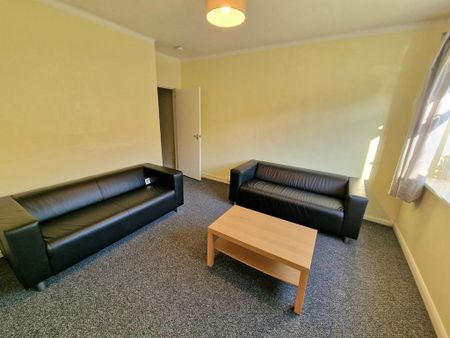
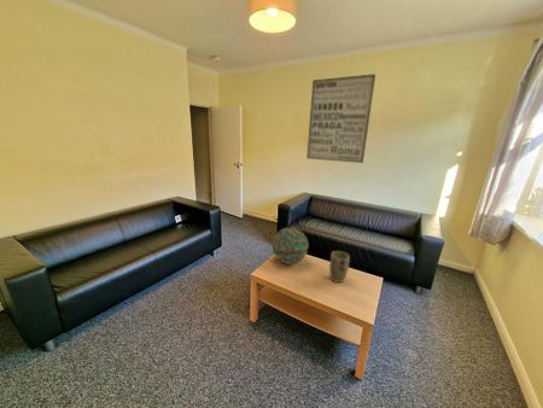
+ plant pot [328,250,351,284]
+ wall art [305,72,376,164]
+ geode [270,226,309,266]
